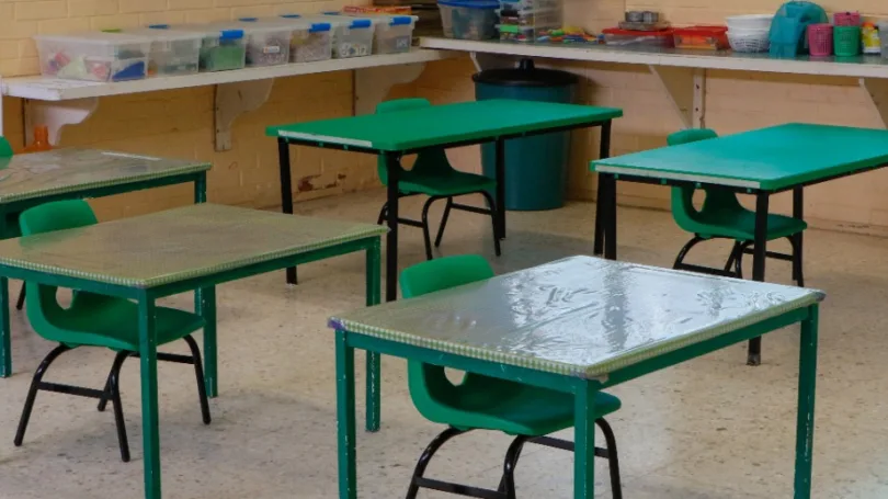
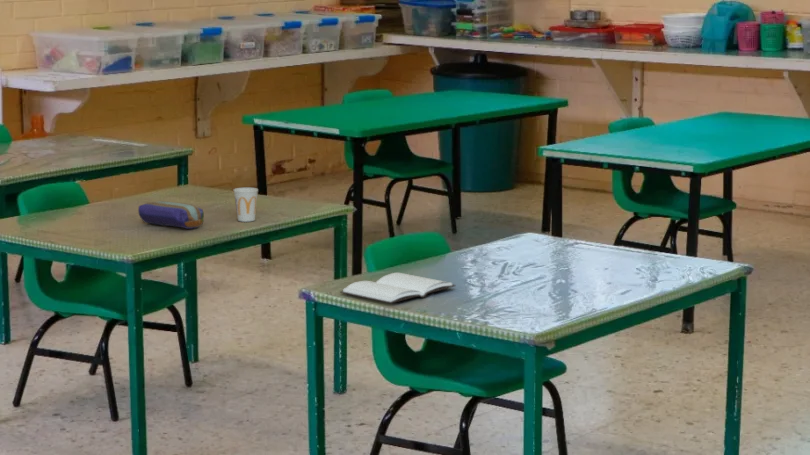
+ pencil case [137,200,205,230]
+ book [339,272,457,305]
+ cup [232,187,259,223]
